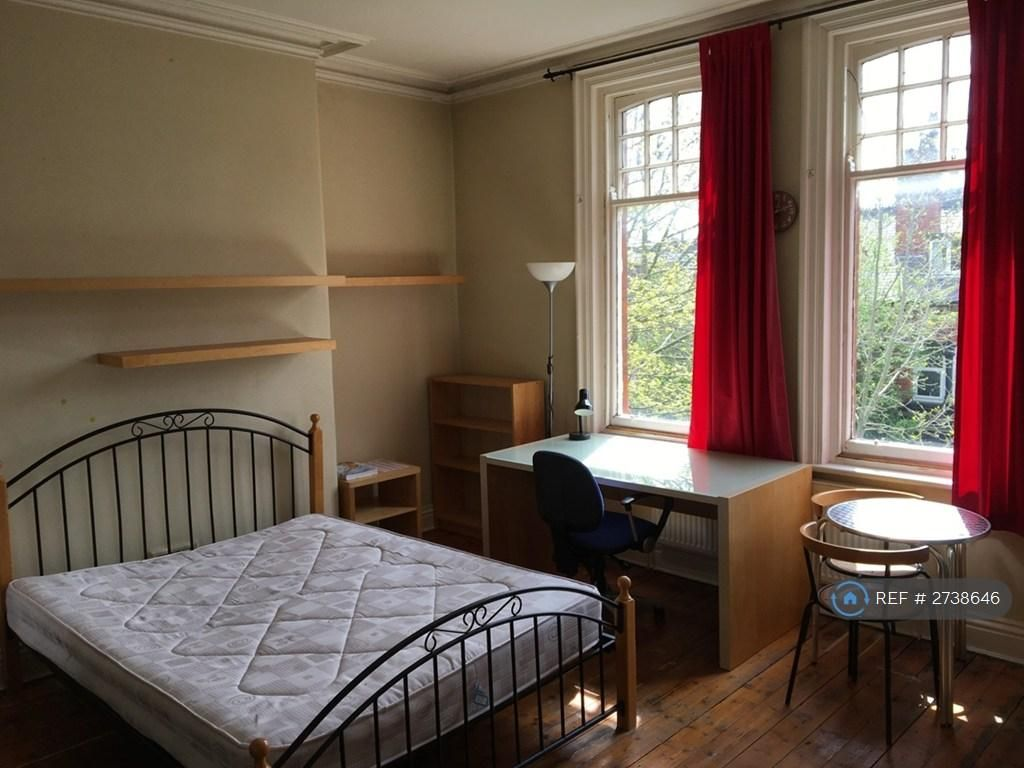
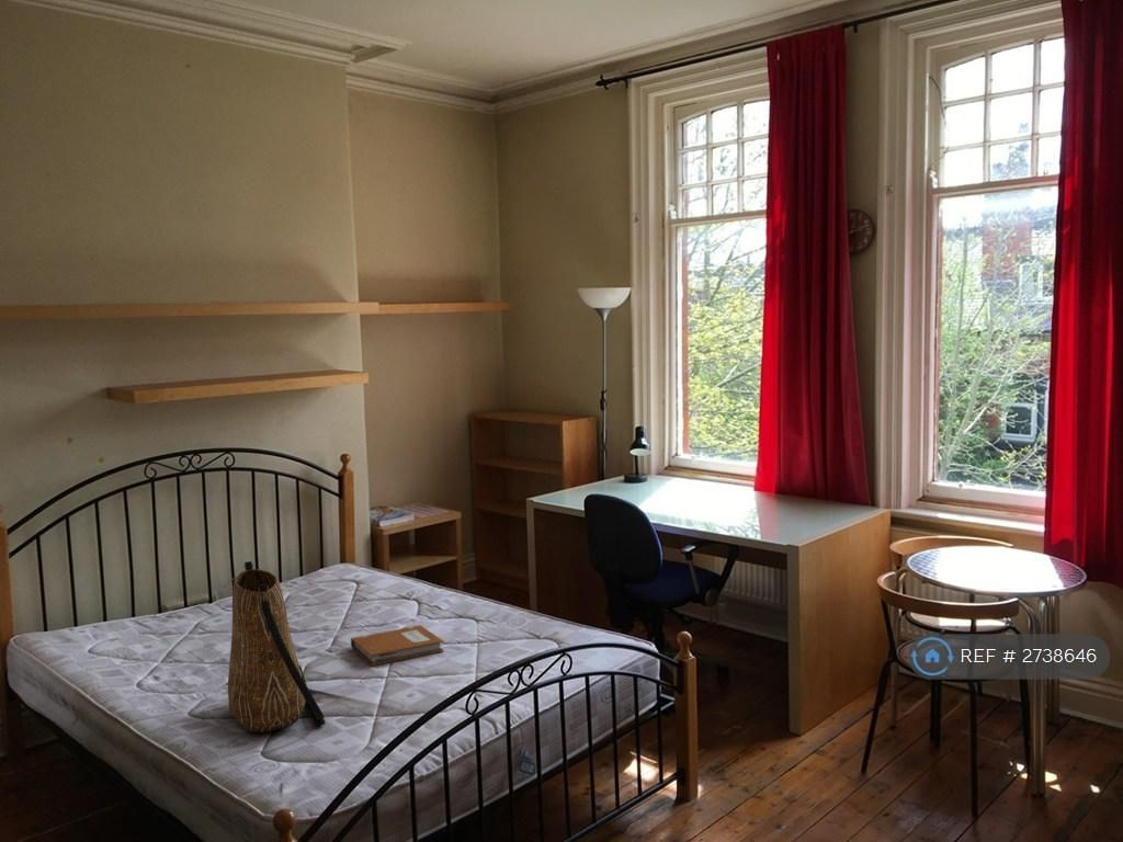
+ tote bag [223,560,327,733]
+ notebook [350,624,445,667]
